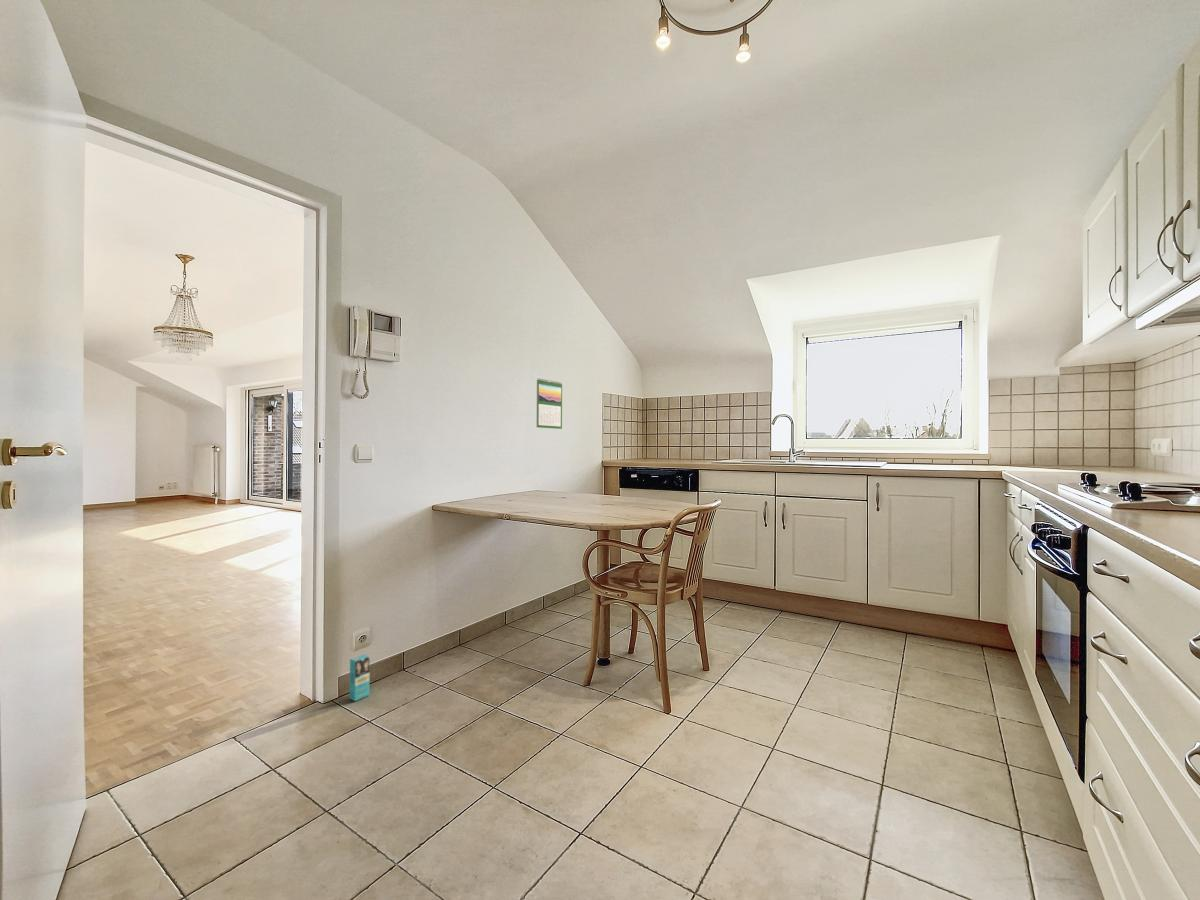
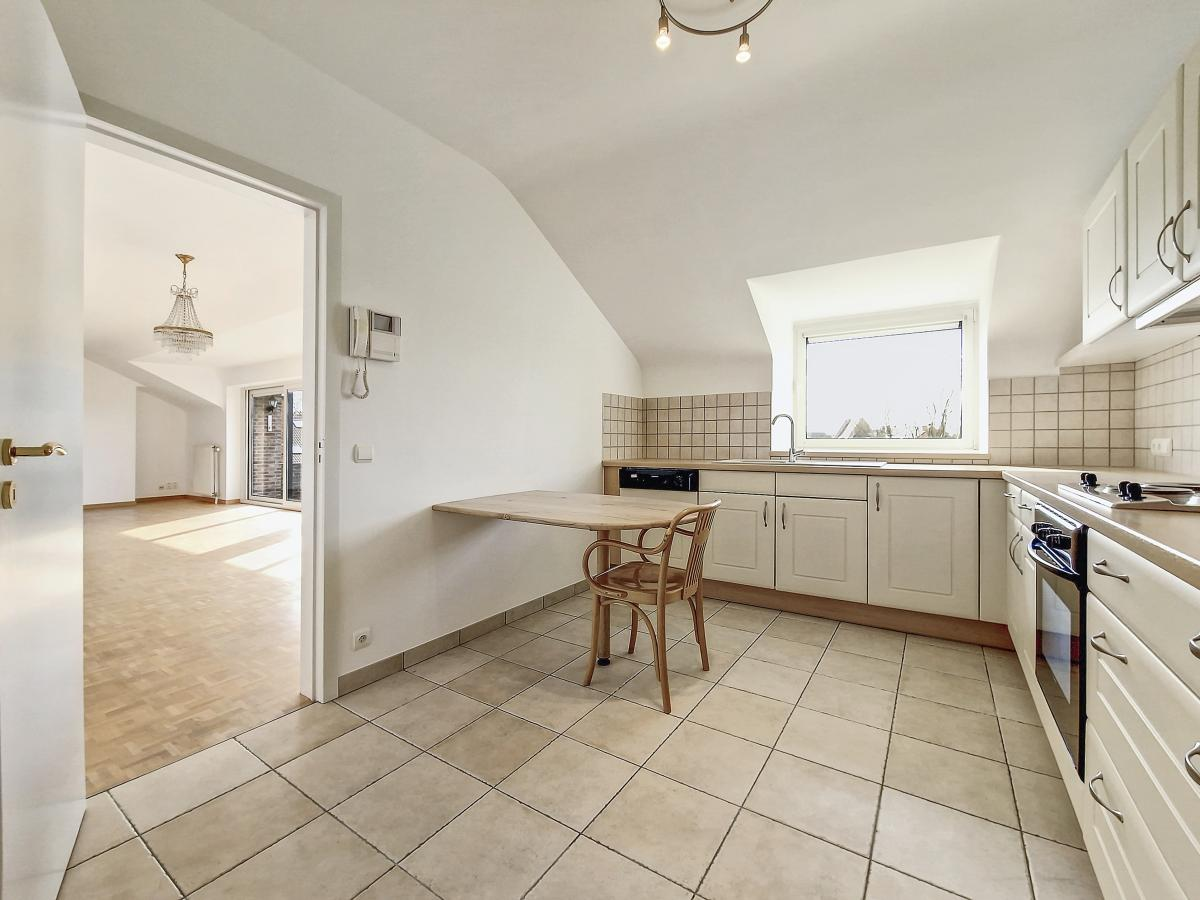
- calendar [536,378,563,430]
- box [348,653,371,702]
